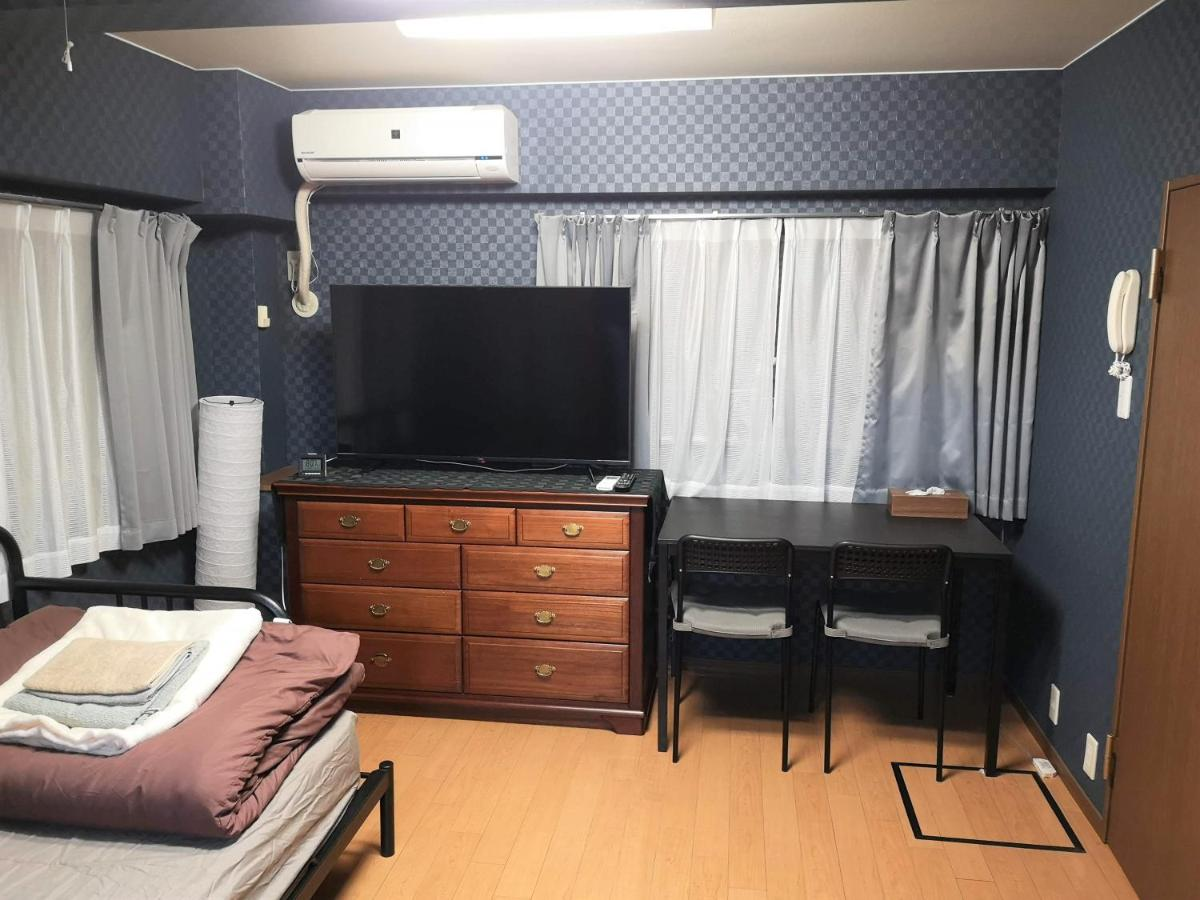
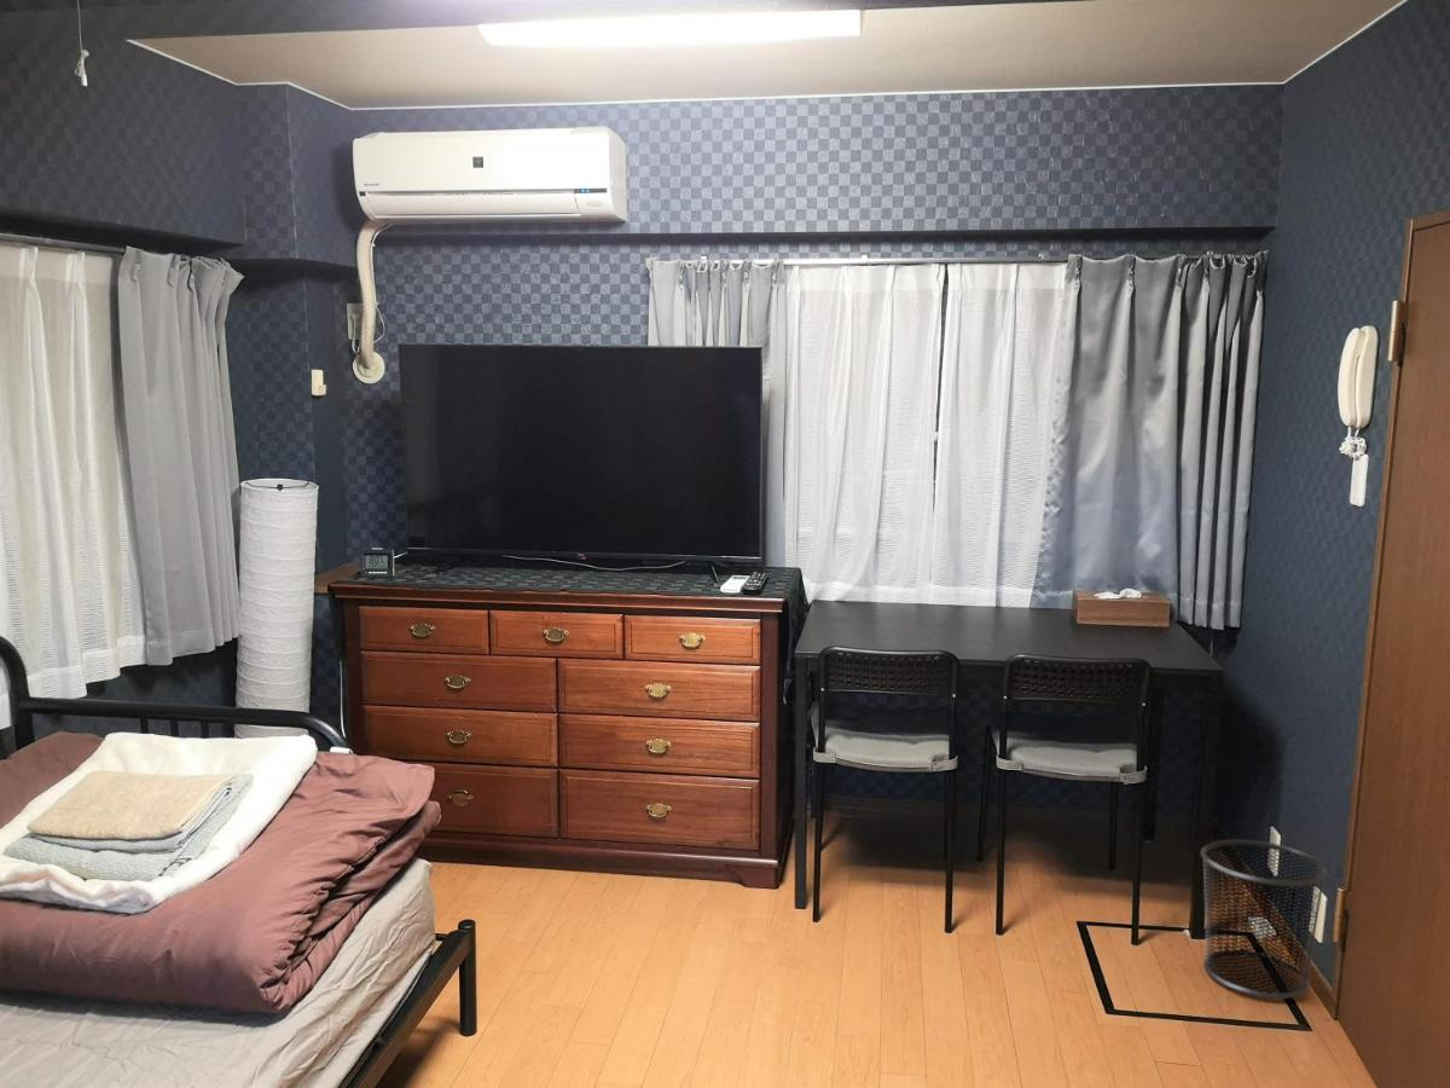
+ waste bin [1200,838,1328,1000]
